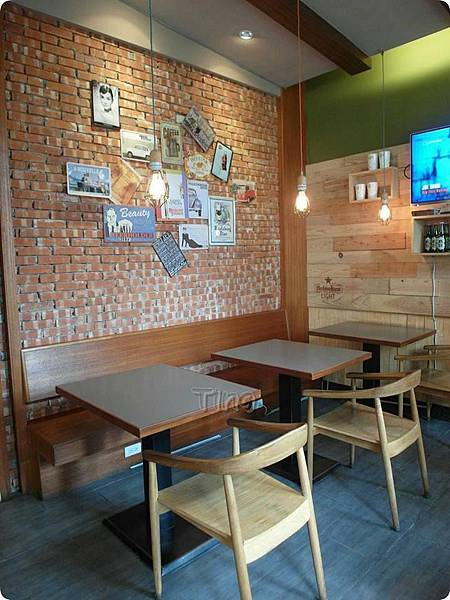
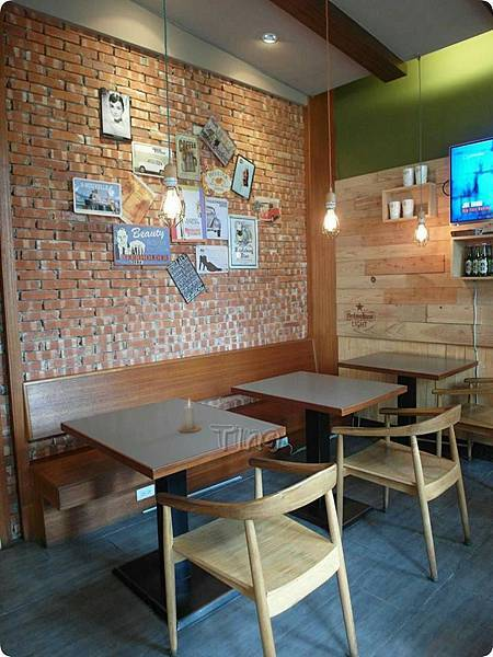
+ candle [177,397,202,434]
